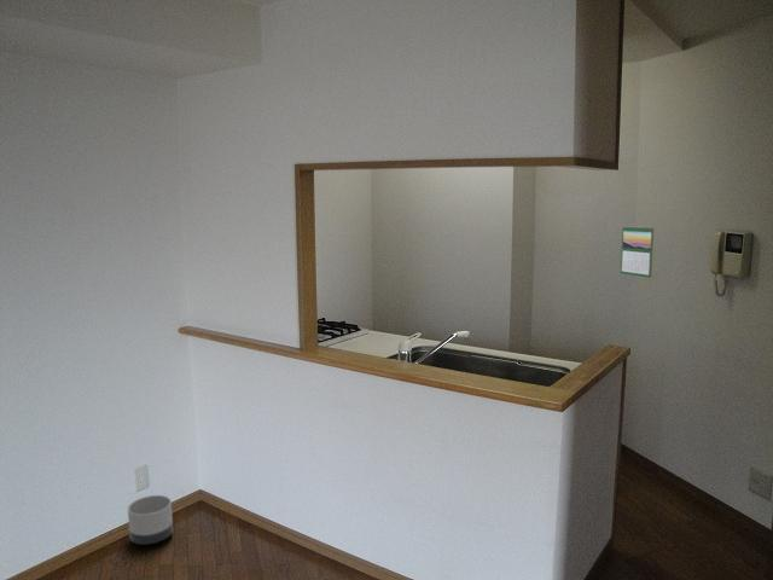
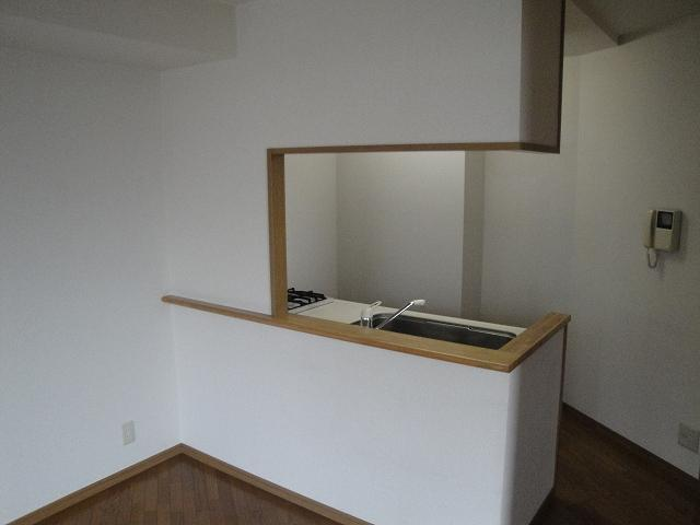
- calendar [620,225,655,279]
- planter [127,494,174,546]
